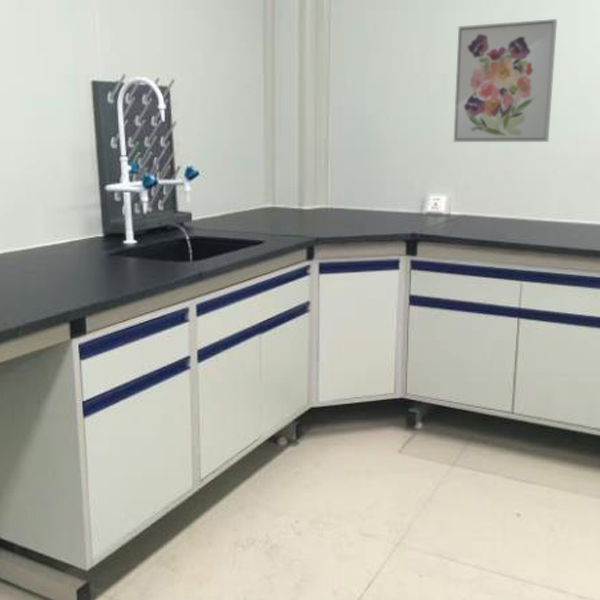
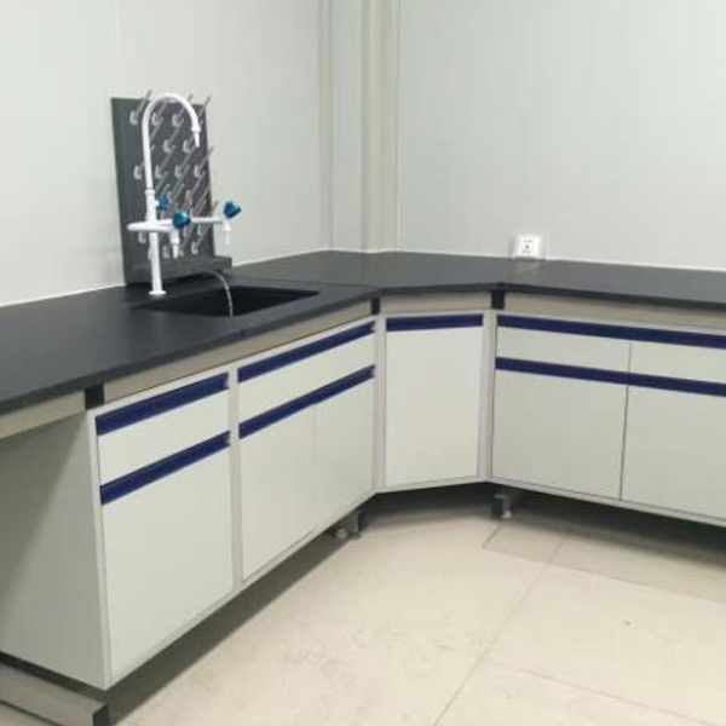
- wall art [453,18,558,143]
